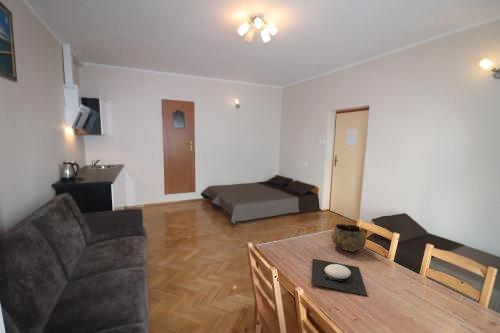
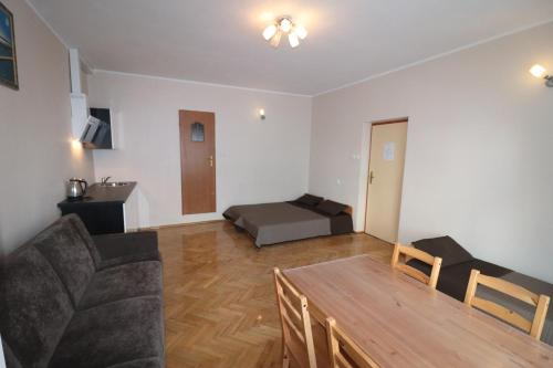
- plate [310,258,368,297]
- decorative bowl [330,223,367,253]
